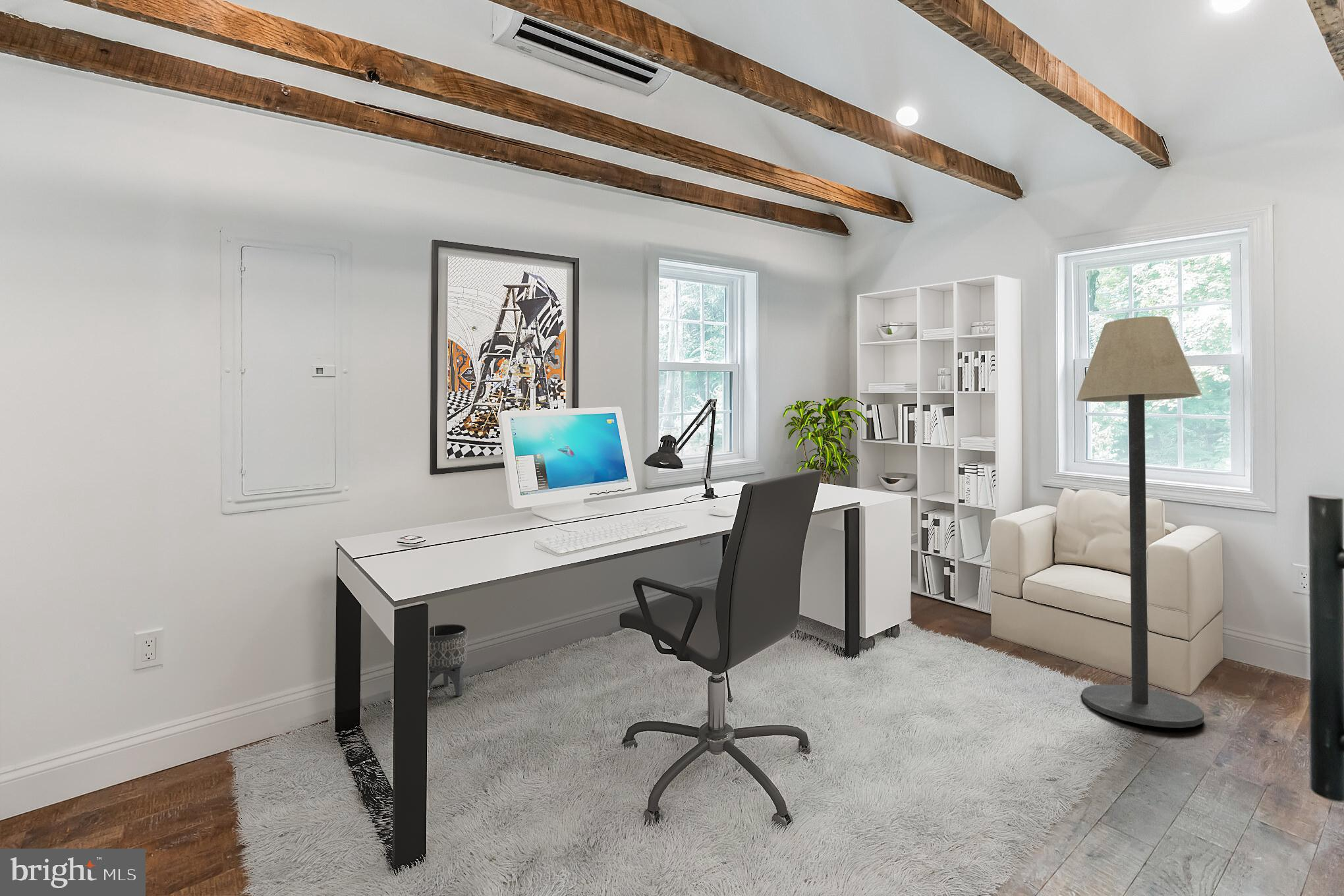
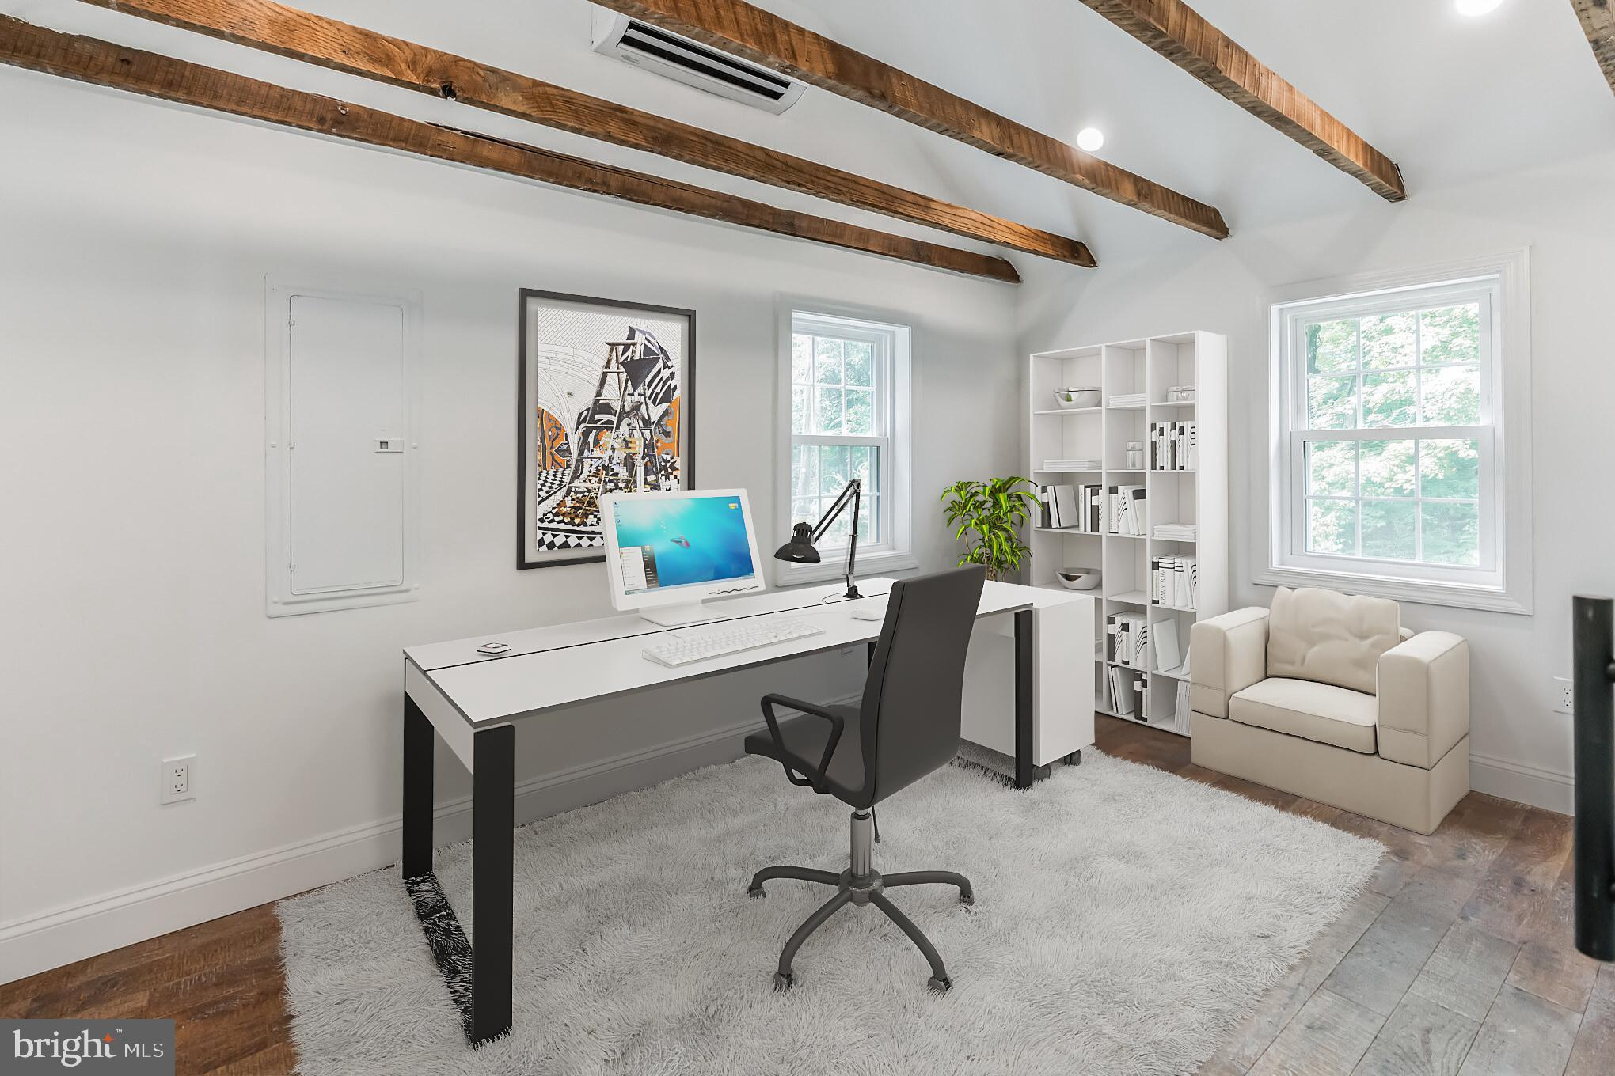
- planter [429,623,468,696]
- floor lamp [1076,316,1204,729]
